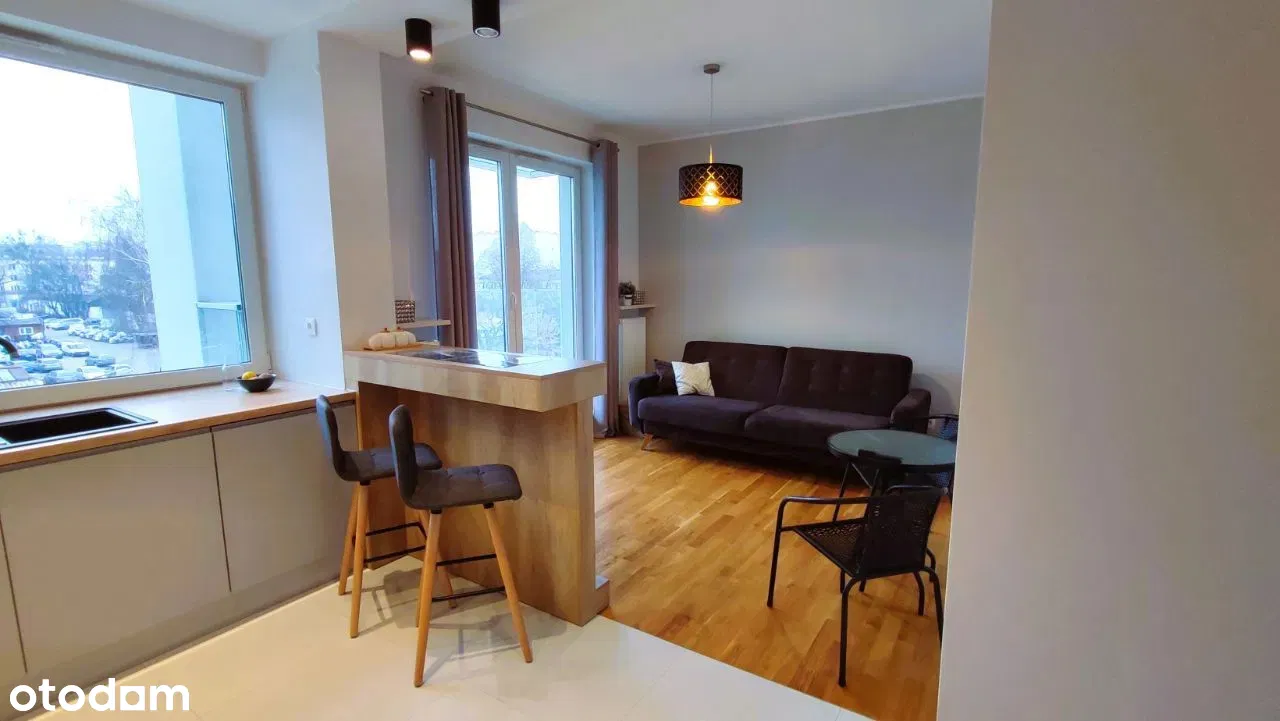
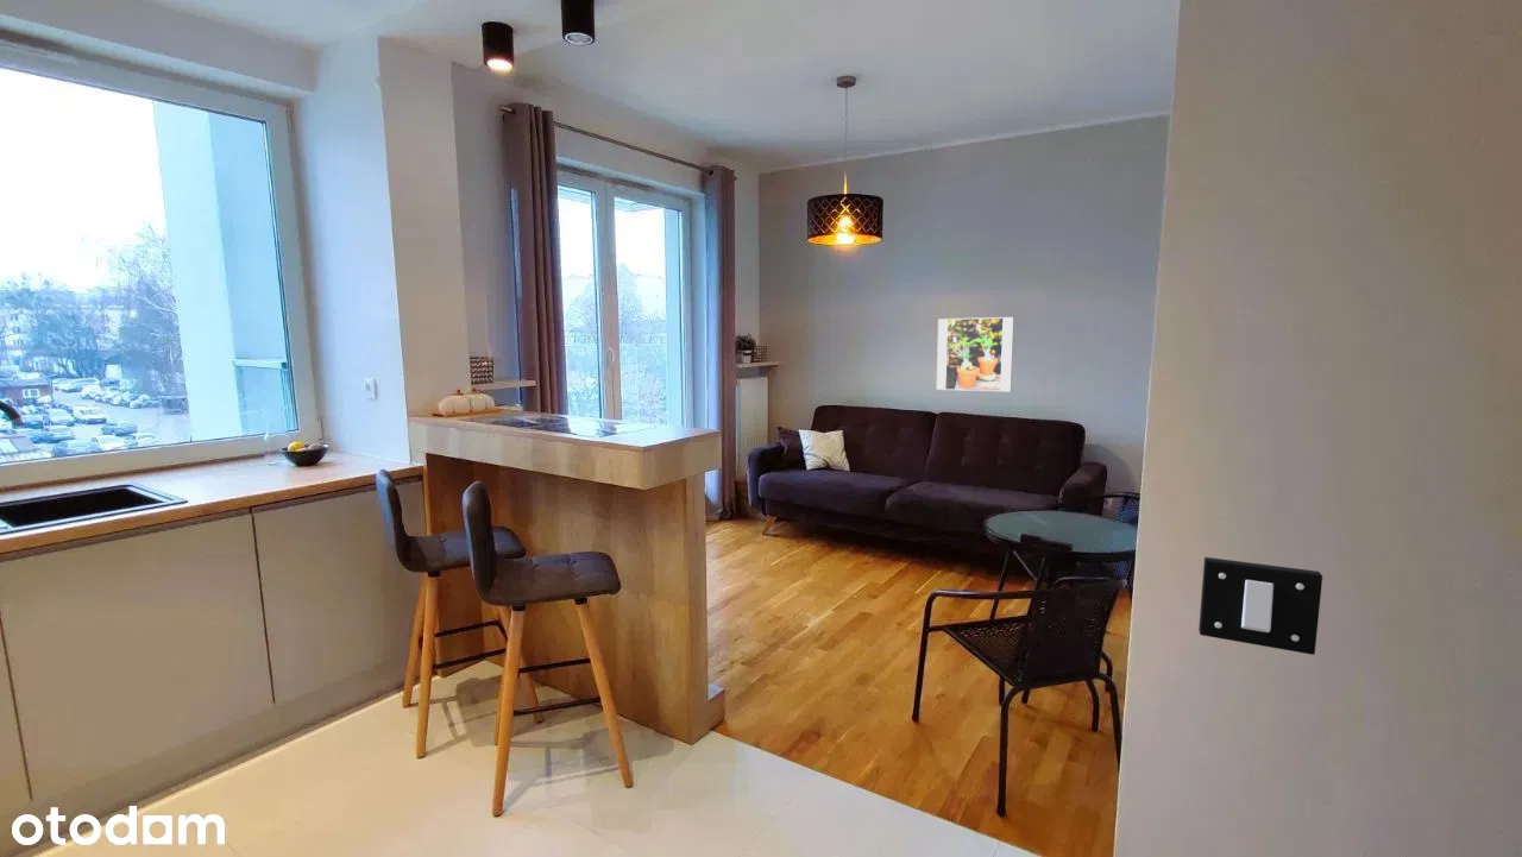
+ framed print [936,316,1015,392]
+ light switch [1197,556,1323,656]
